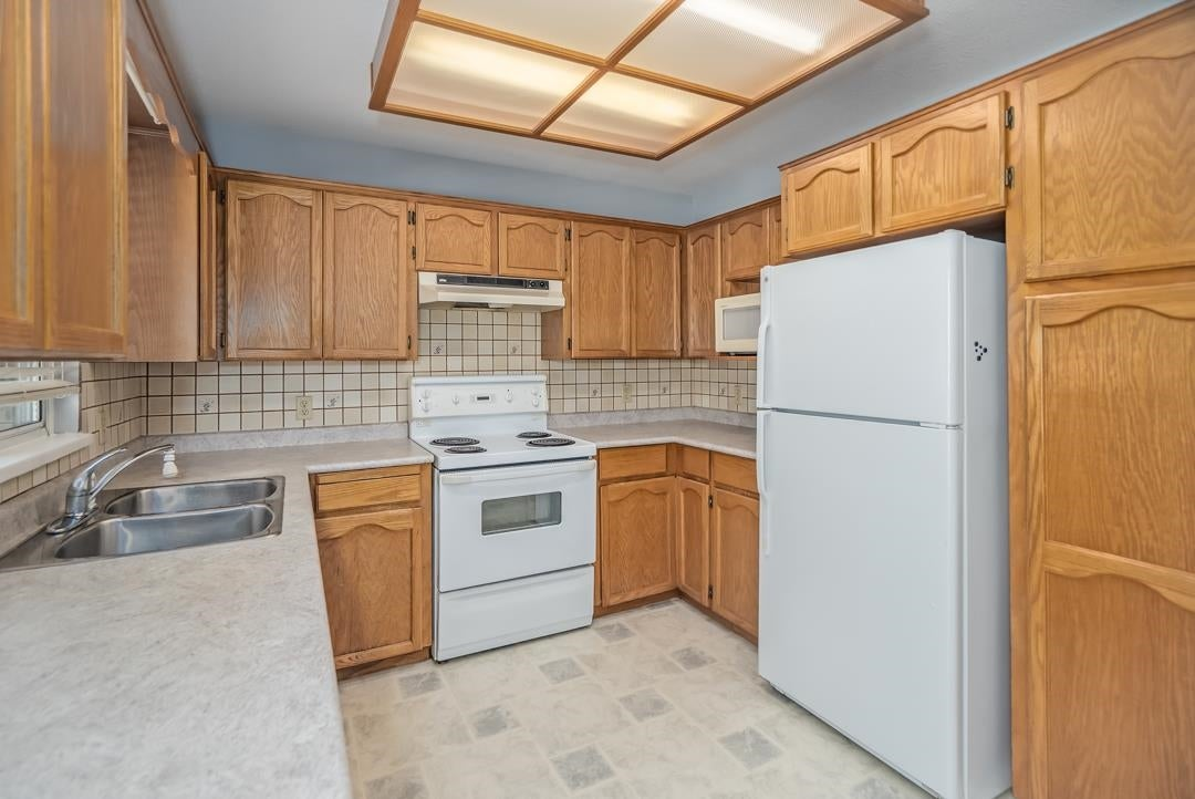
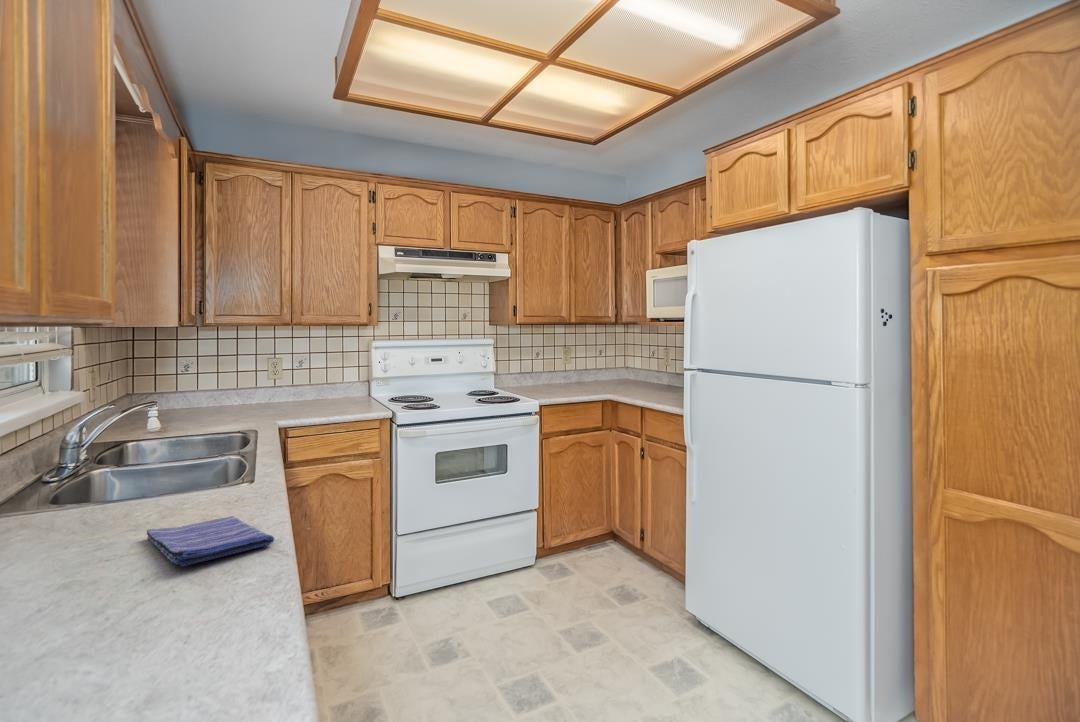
+ dish towel [146,515,275,567]
